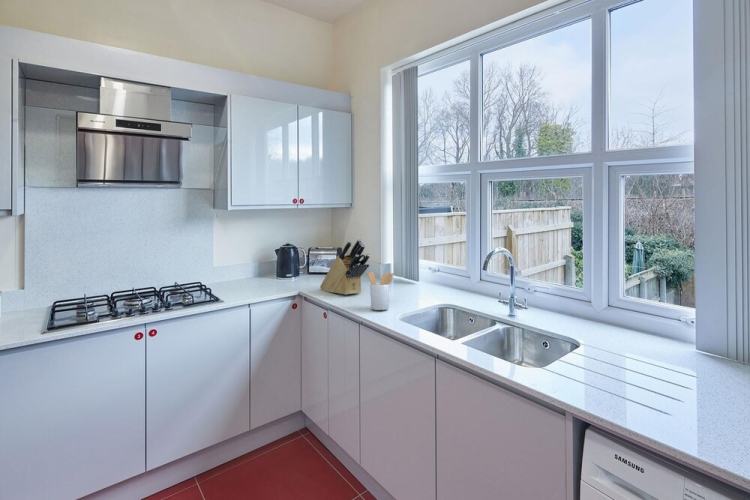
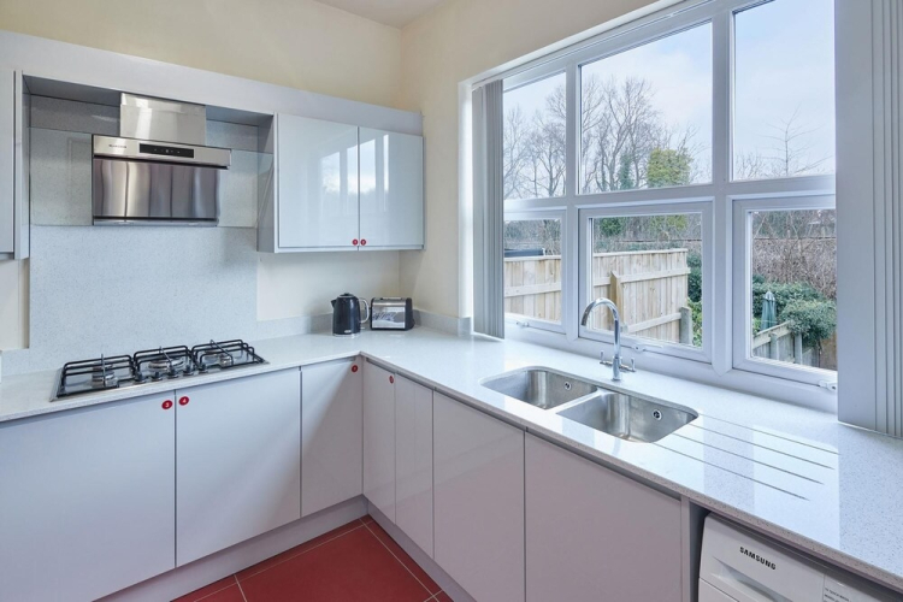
- knife block [319,238,371,296]
- utensil holder [367,271,395,311]
